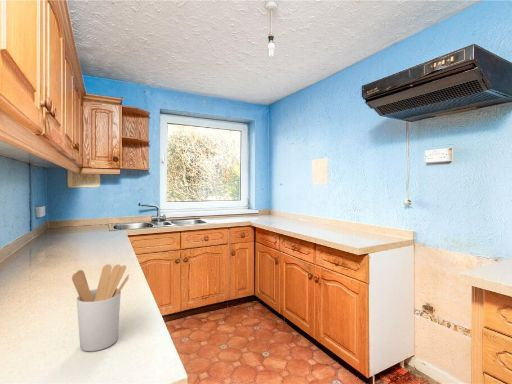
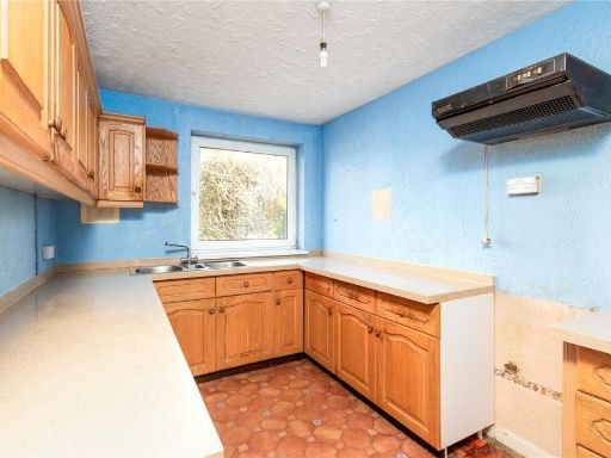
- utensil holder [71,263,130,352]
